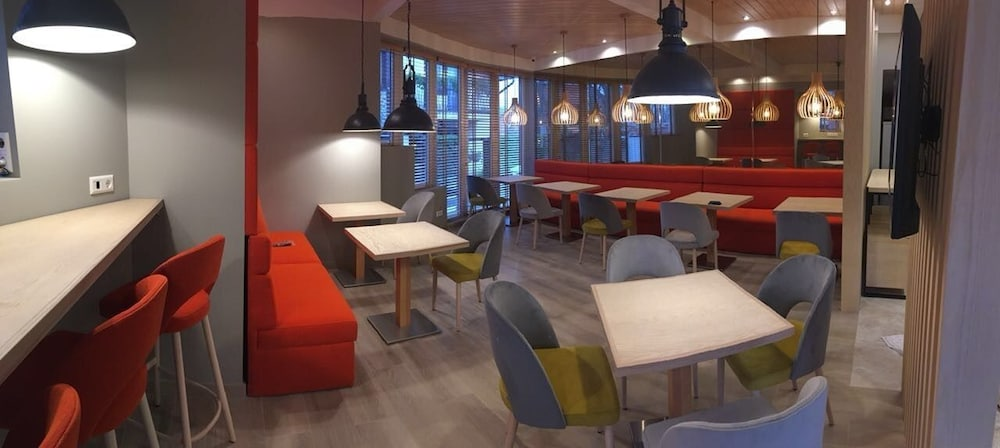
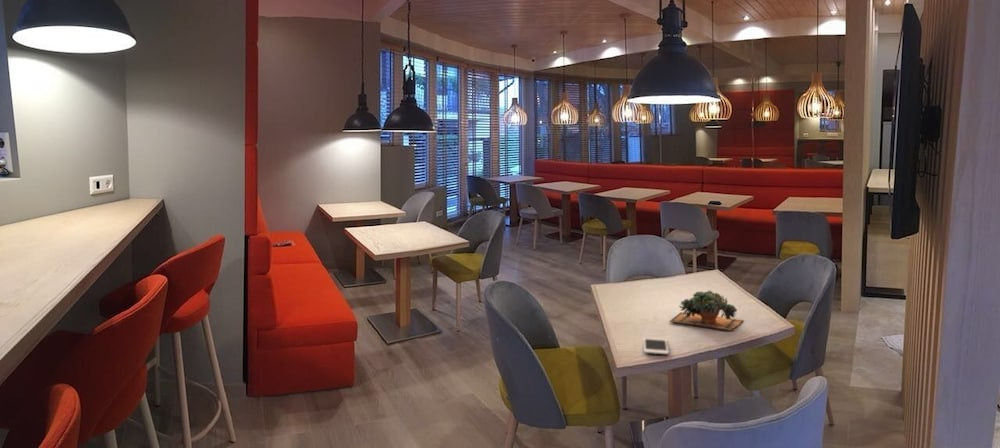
+ succulent plant [668,289,745,331]
+ cell phone [643,337,670,355]
